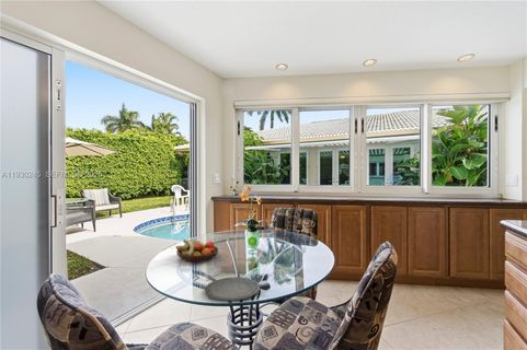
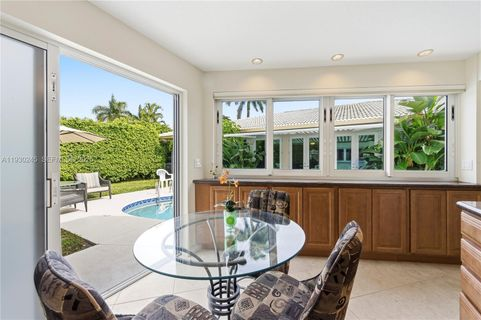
- plate [204,276,261,302]
- fruit bowl [175,237,219,262]
